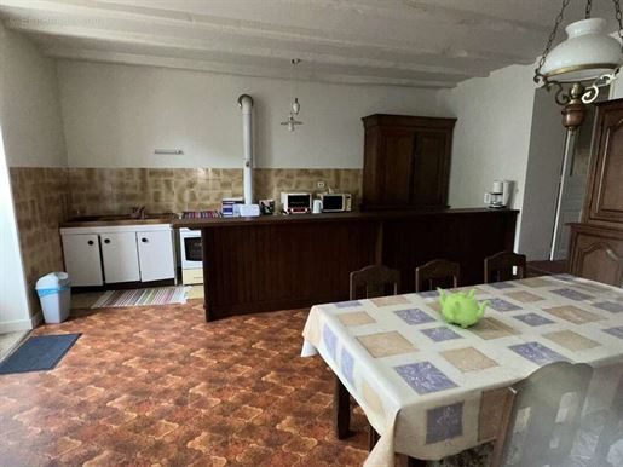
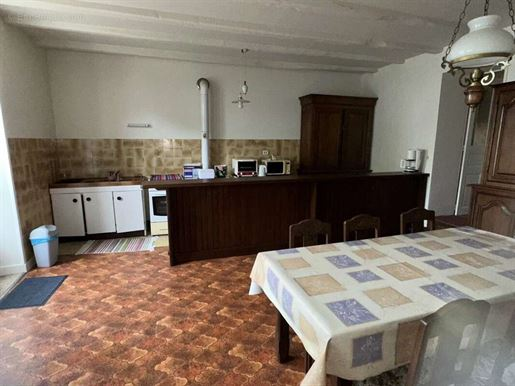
- teapot [435,287,491,329]
